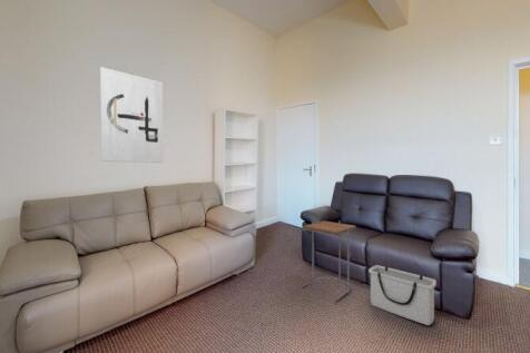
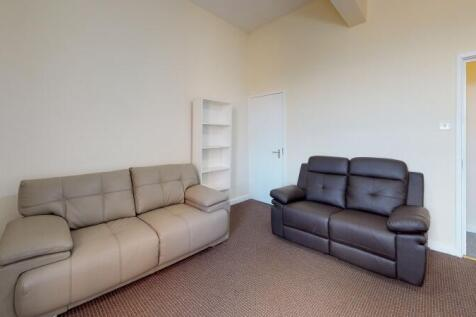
- storage bin [367,264,438,326]
- side table [301,219,357,302]
- wall art [99,66,165,164]
